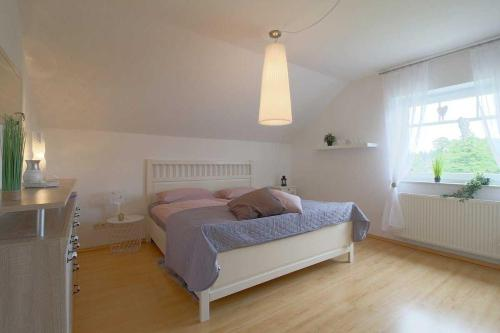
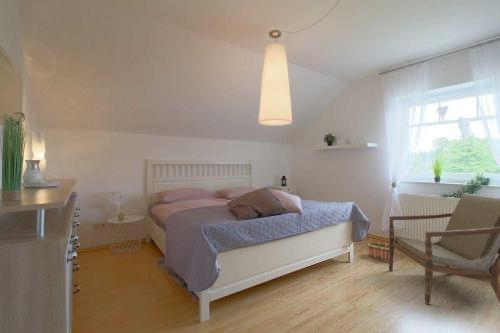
+ armchair [388,192,500,306]
+ basket [367,227,395,263]
